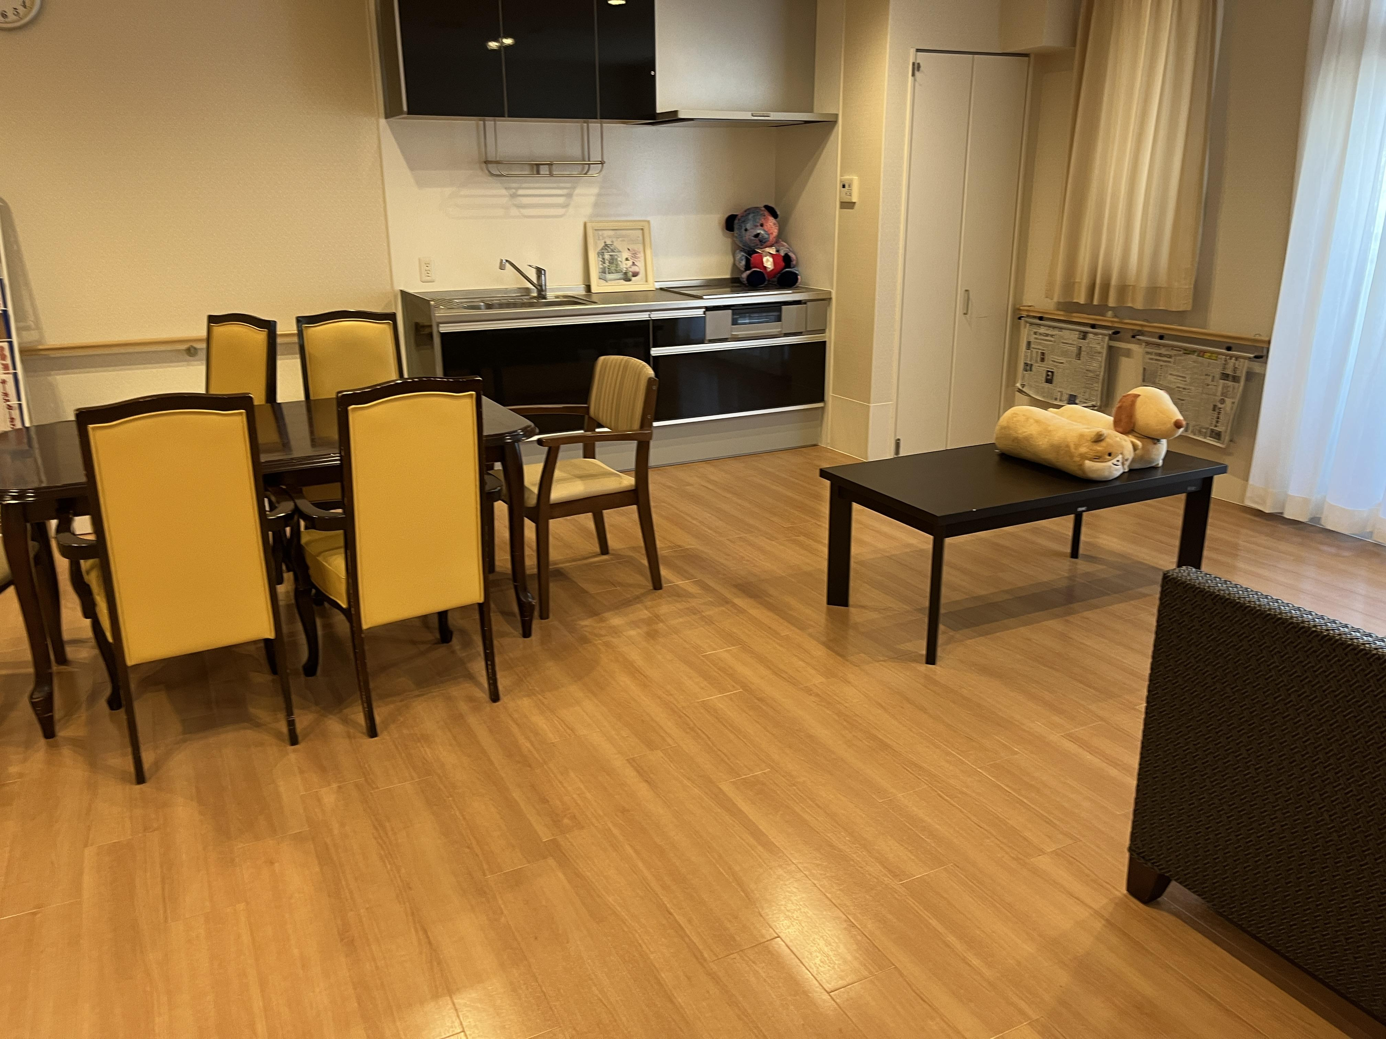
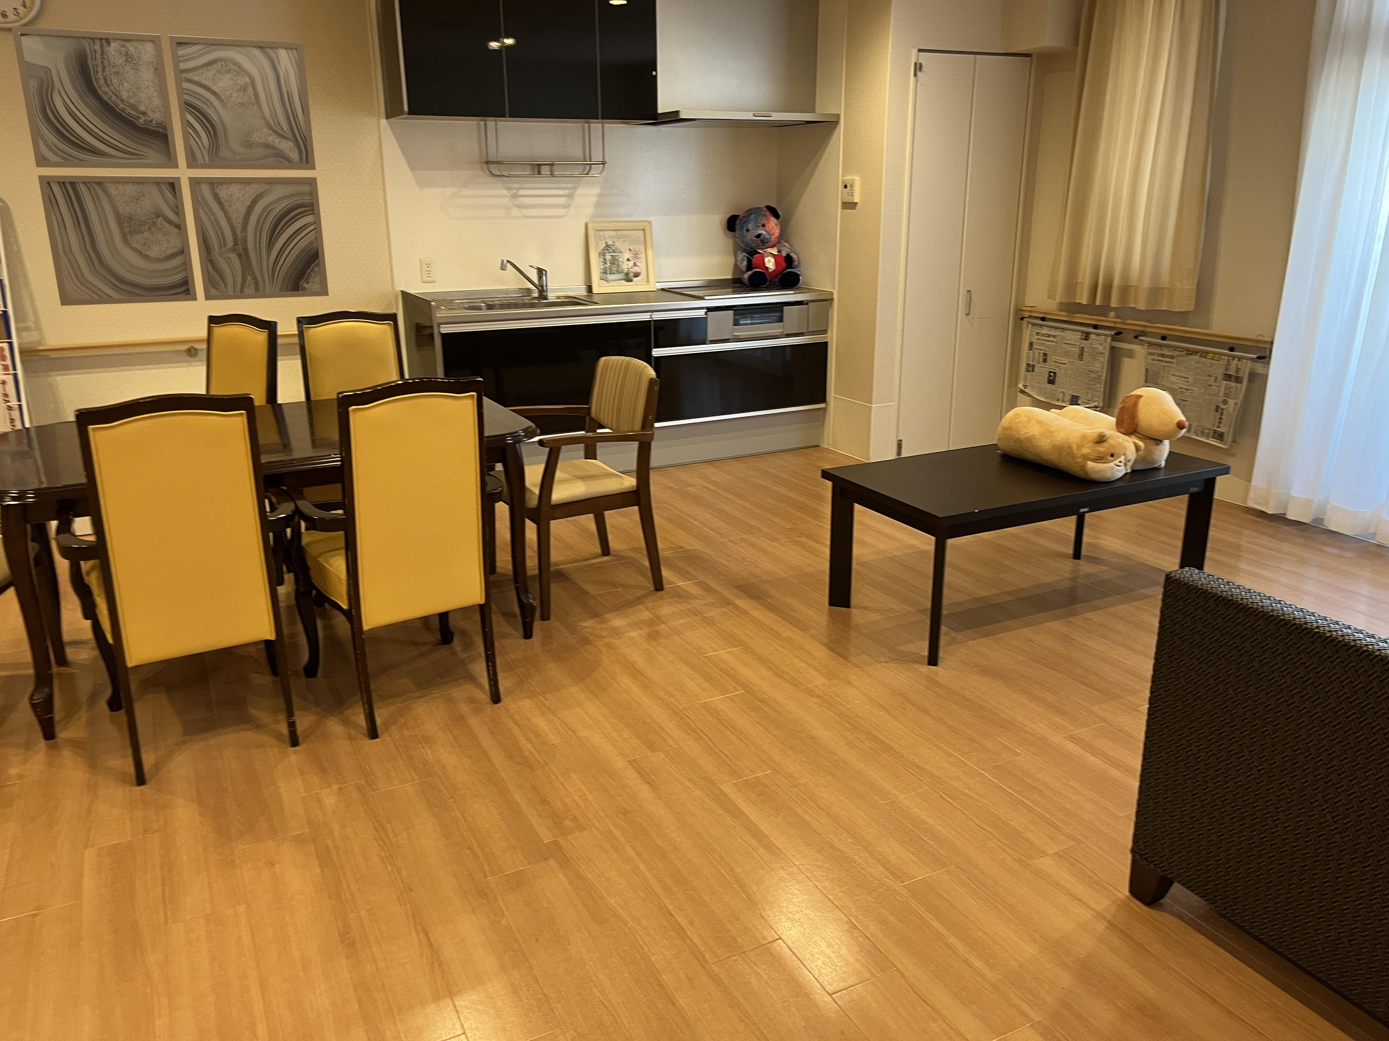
+ wall art [11,26,329,306]
